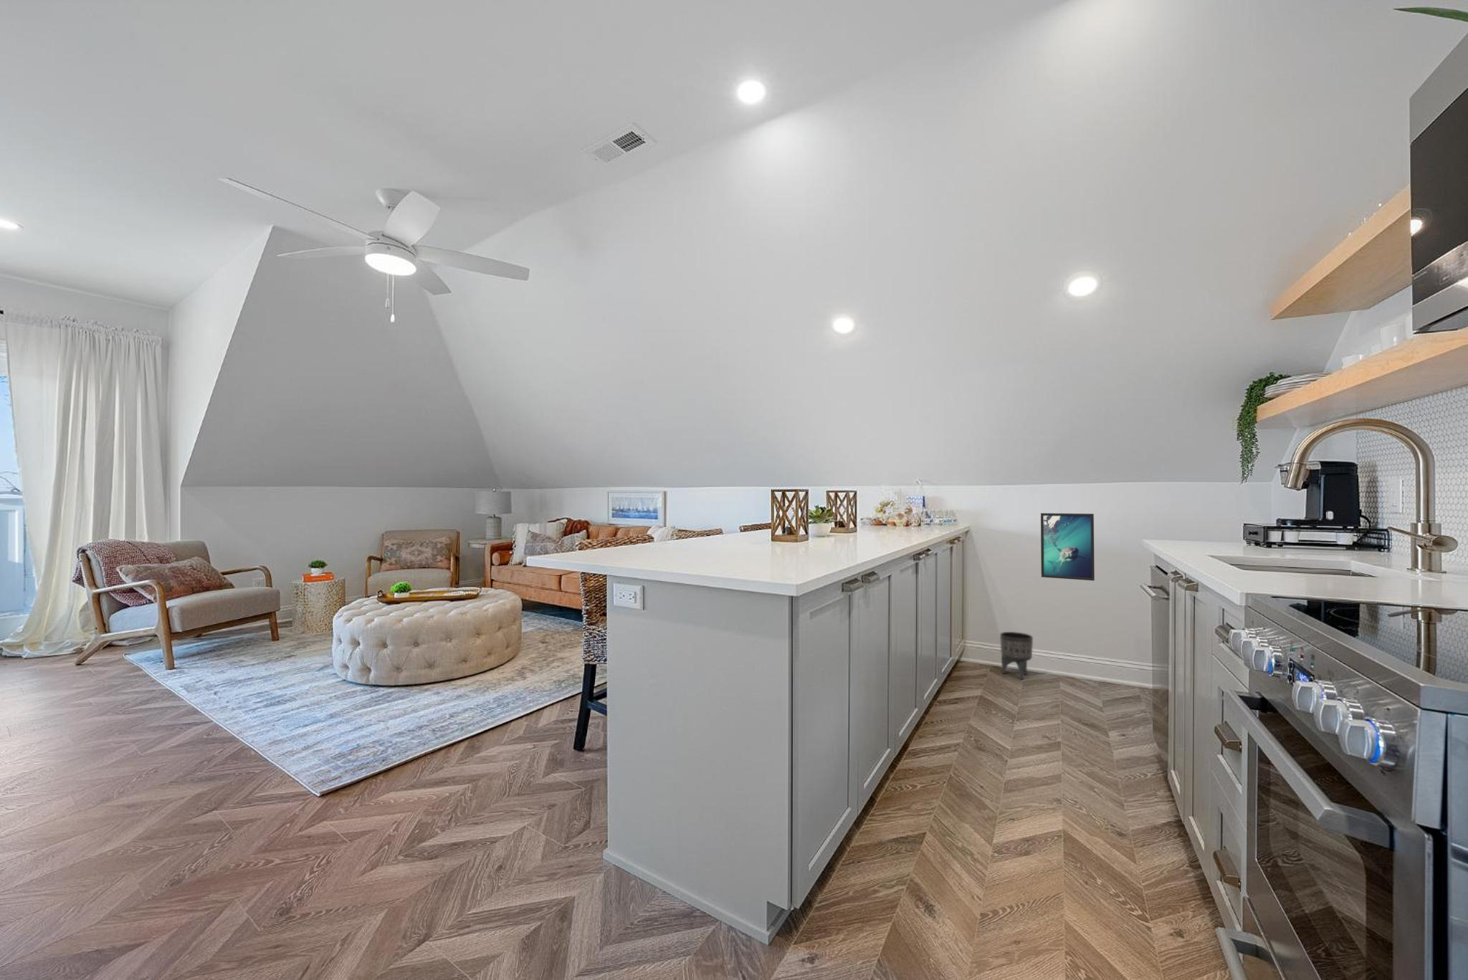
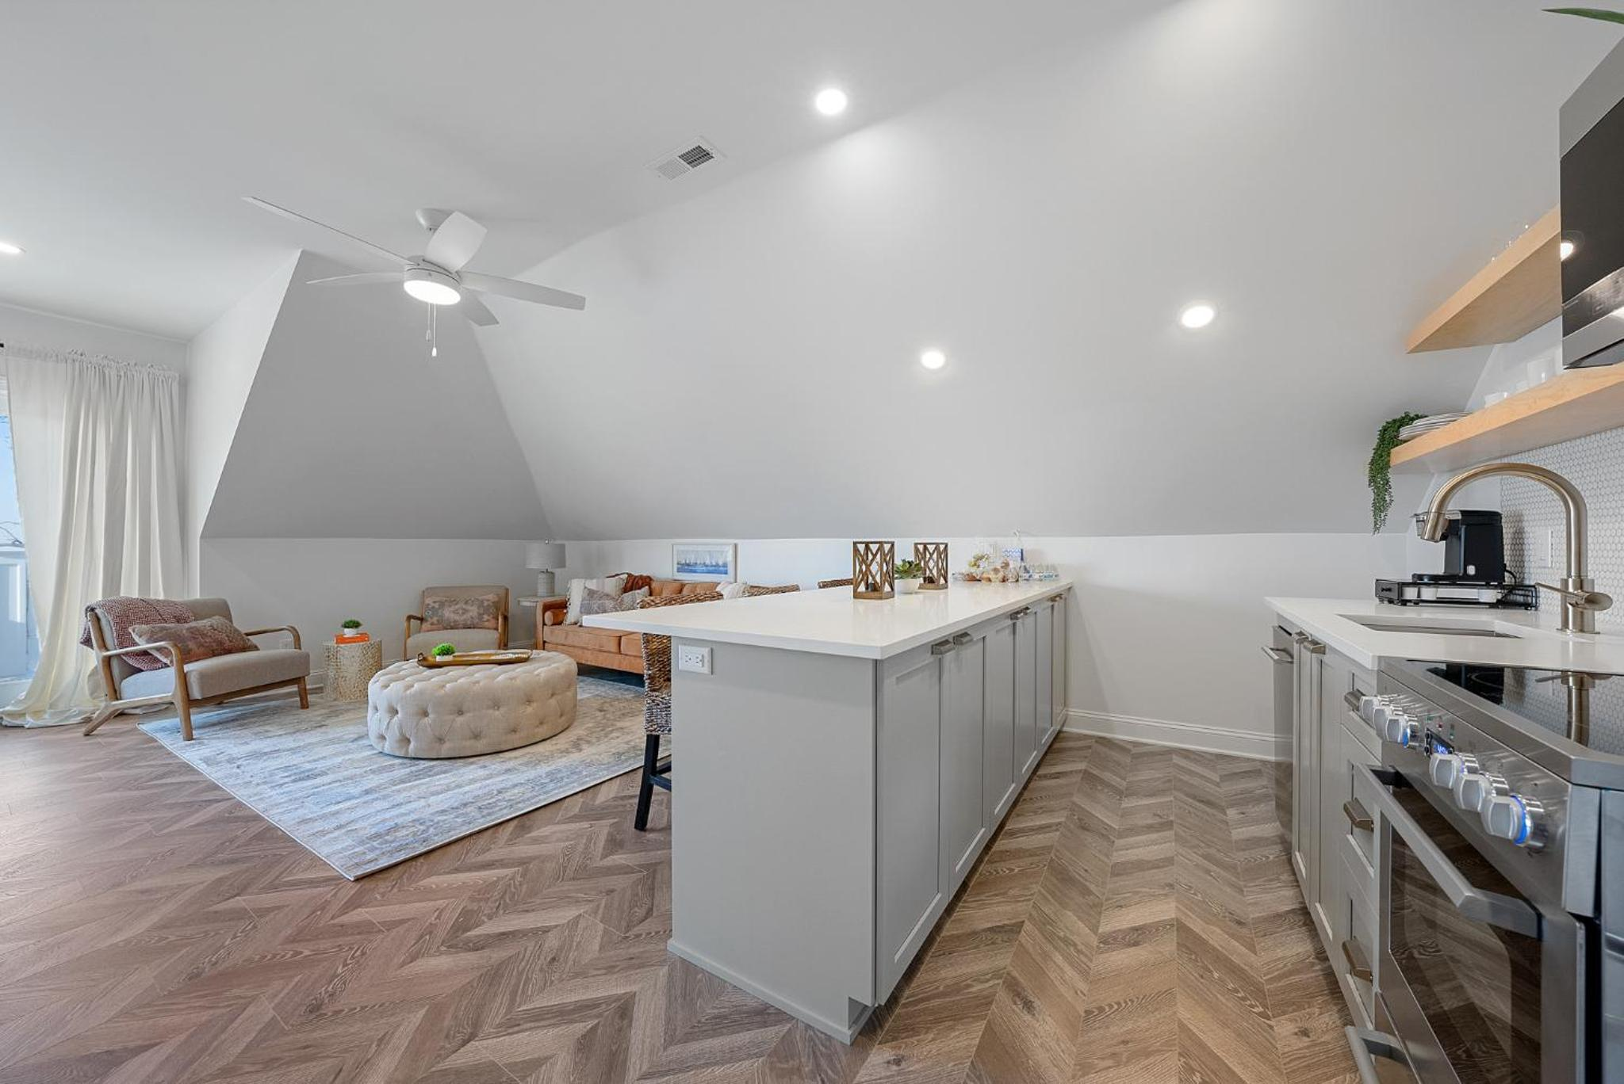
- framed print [1040,512,1095,581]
- planter [999,631,1034,680]
